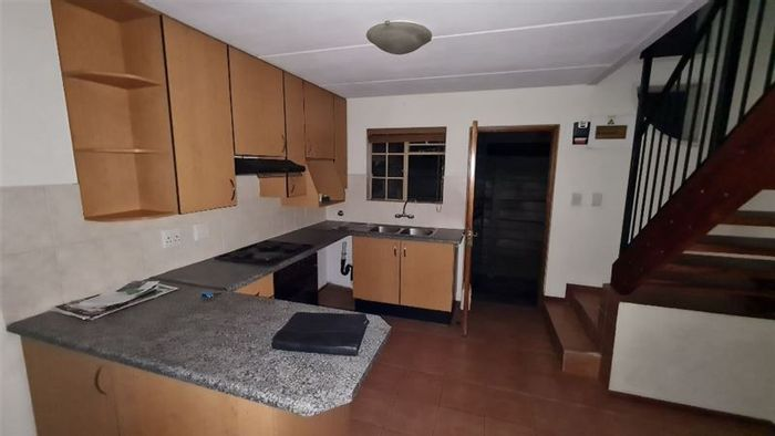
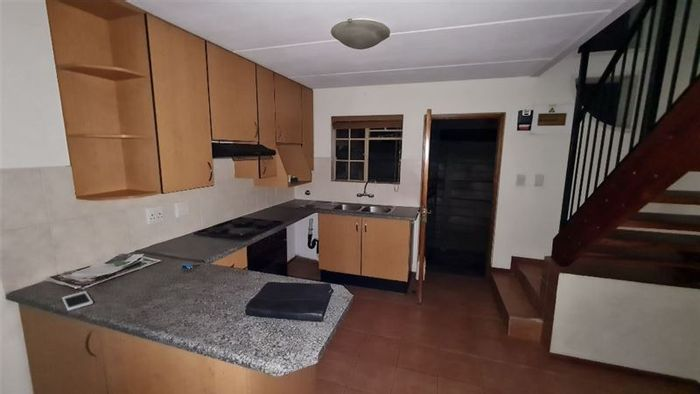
+ cell phone [61,290,94,312]
